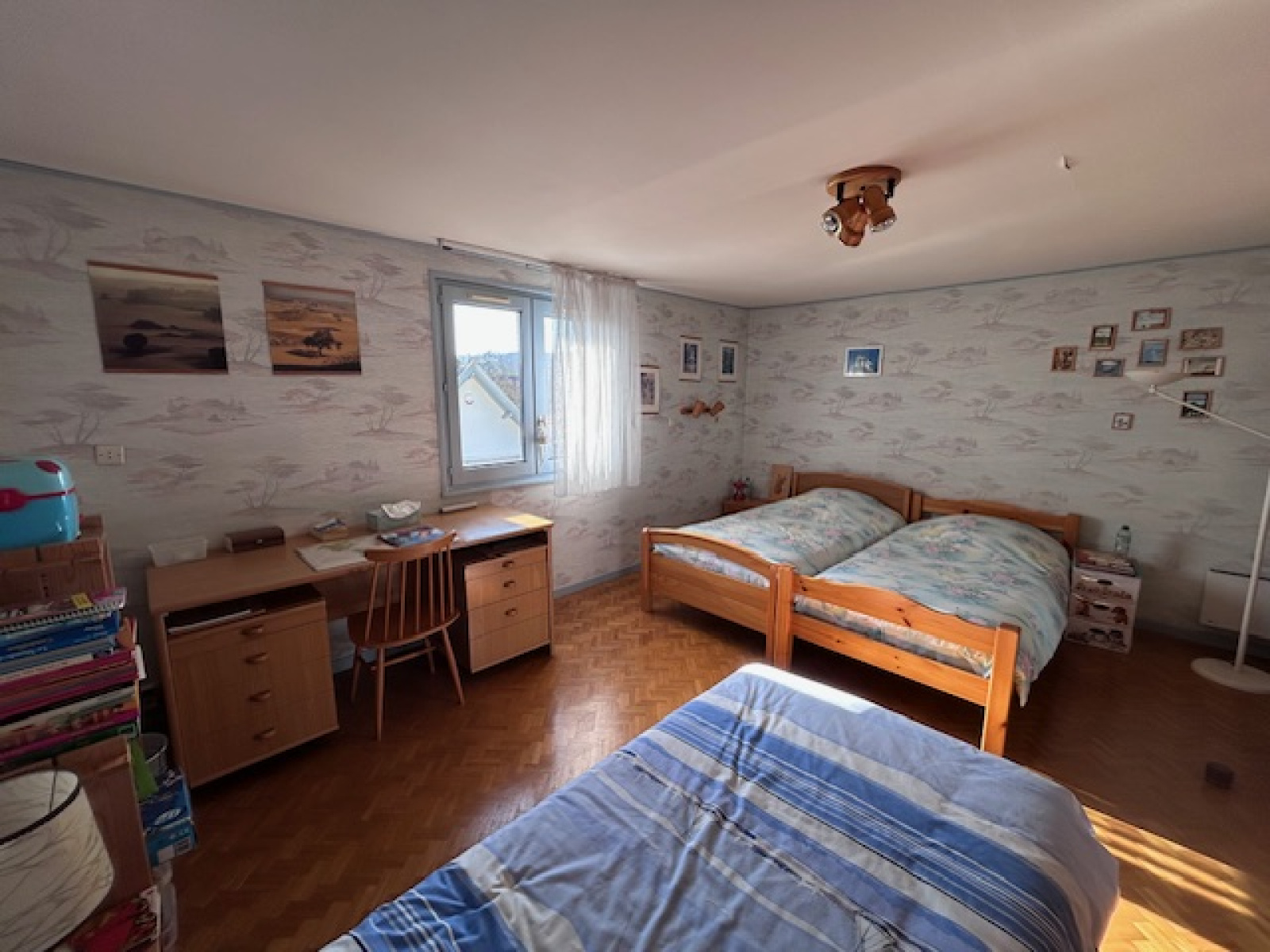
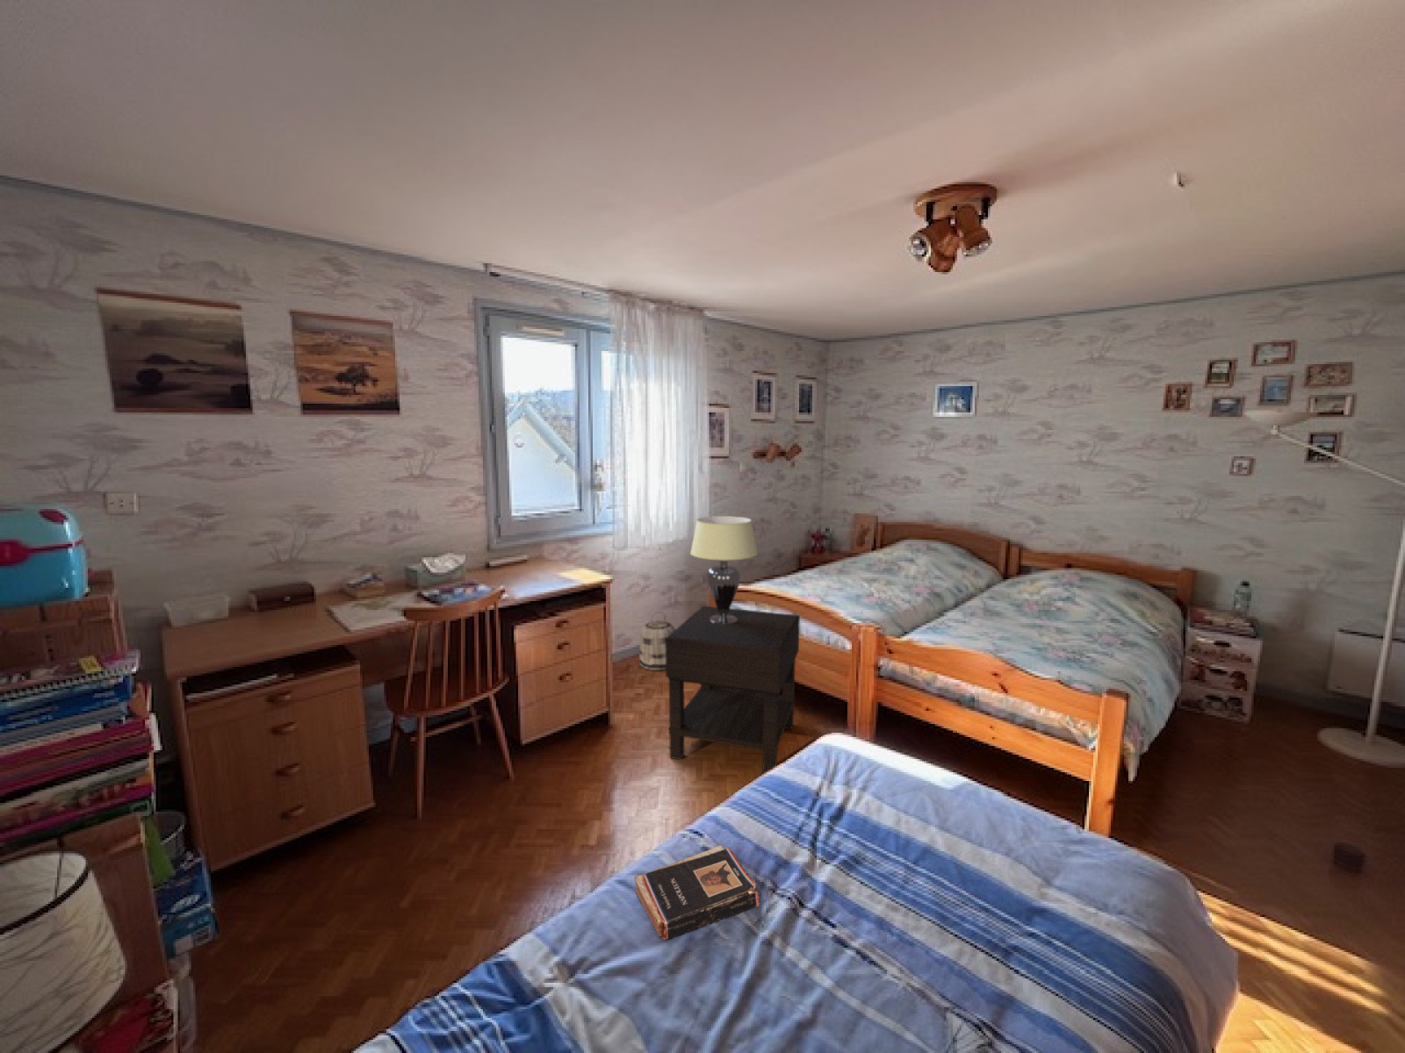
+ book [634,844,760,941]
+ nightstand [665,605,801,775]
+ basket [638,611,676,671]
+ lampshade [689,515,759,624]
